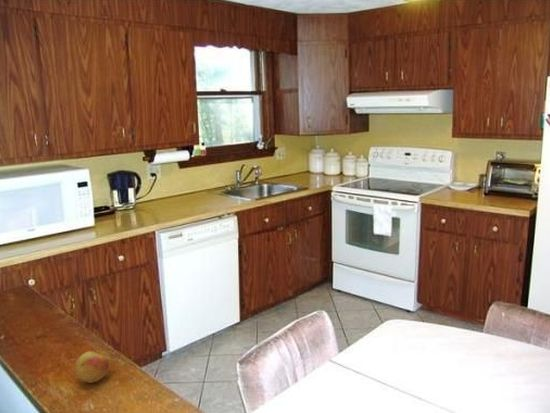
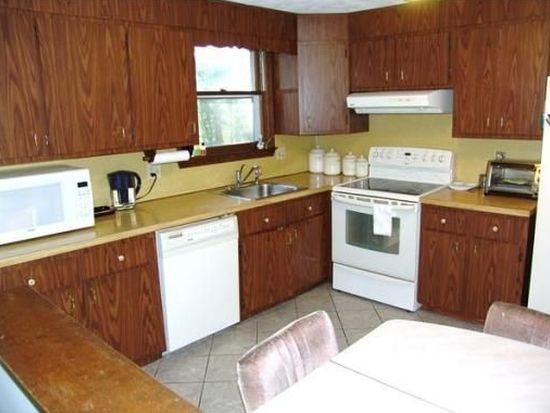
- fruit [73,350,110,384]
